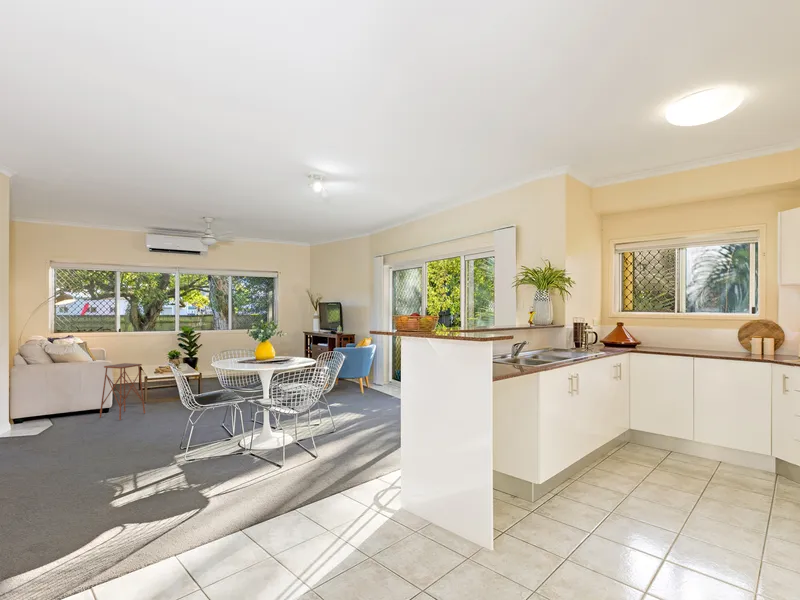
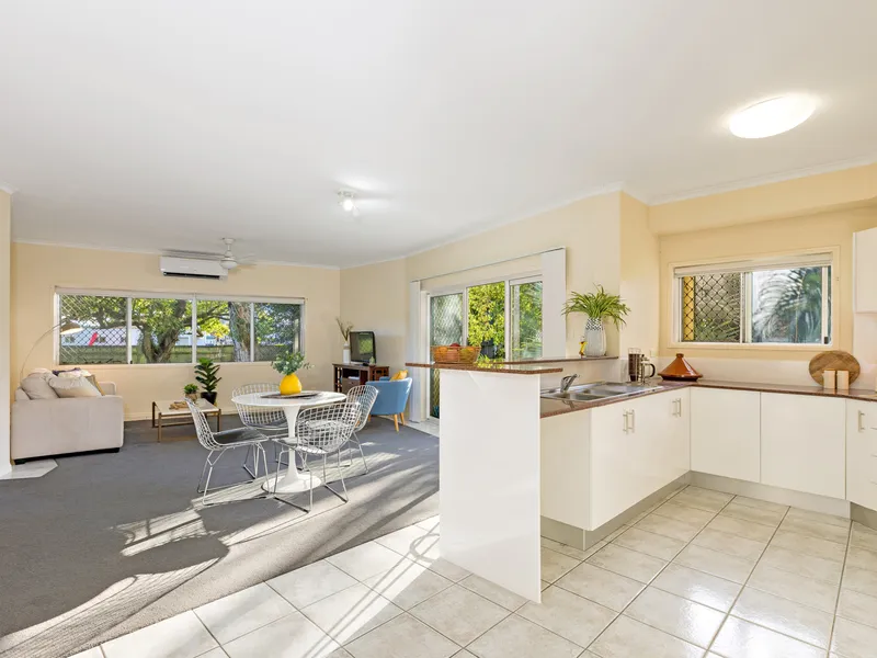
- side table [99,362,146,421]
